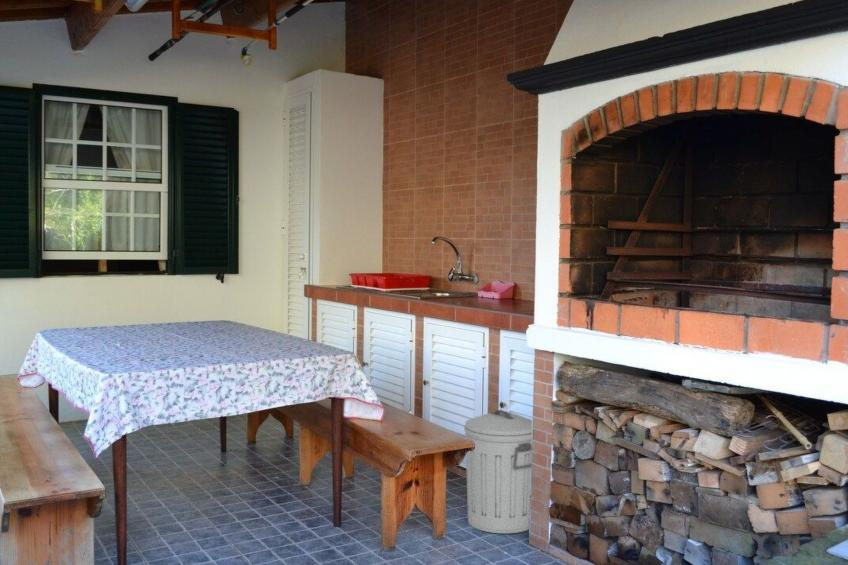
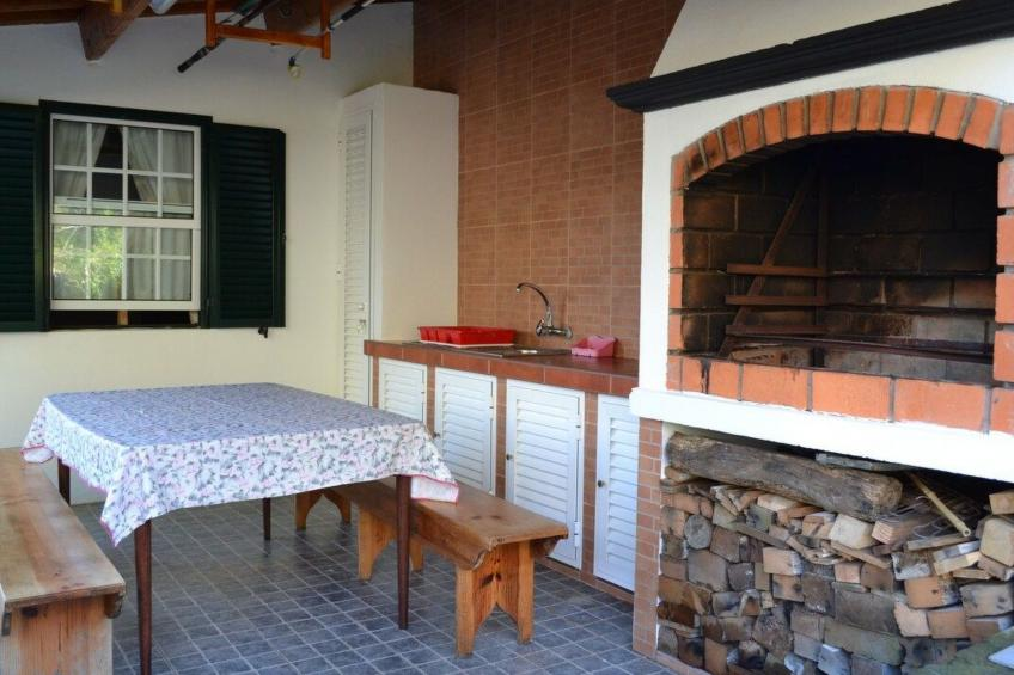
- trash can [463,409,533,534]
